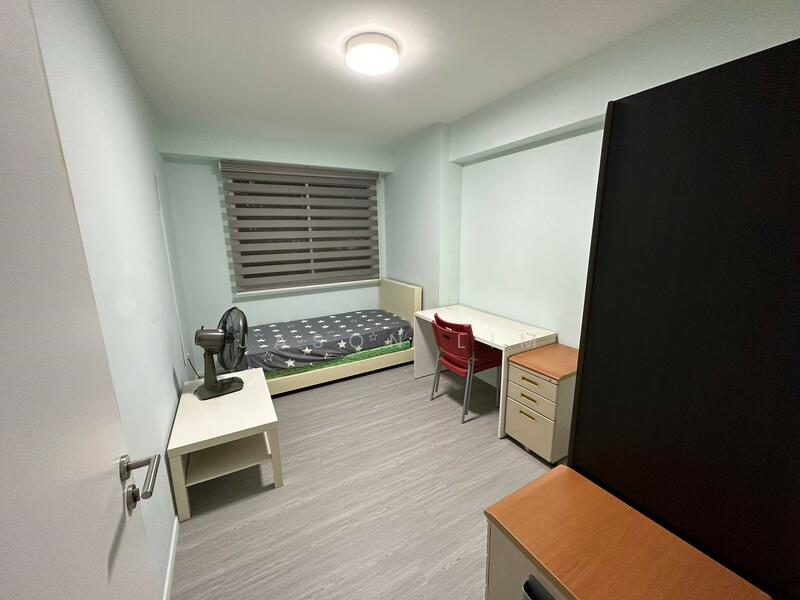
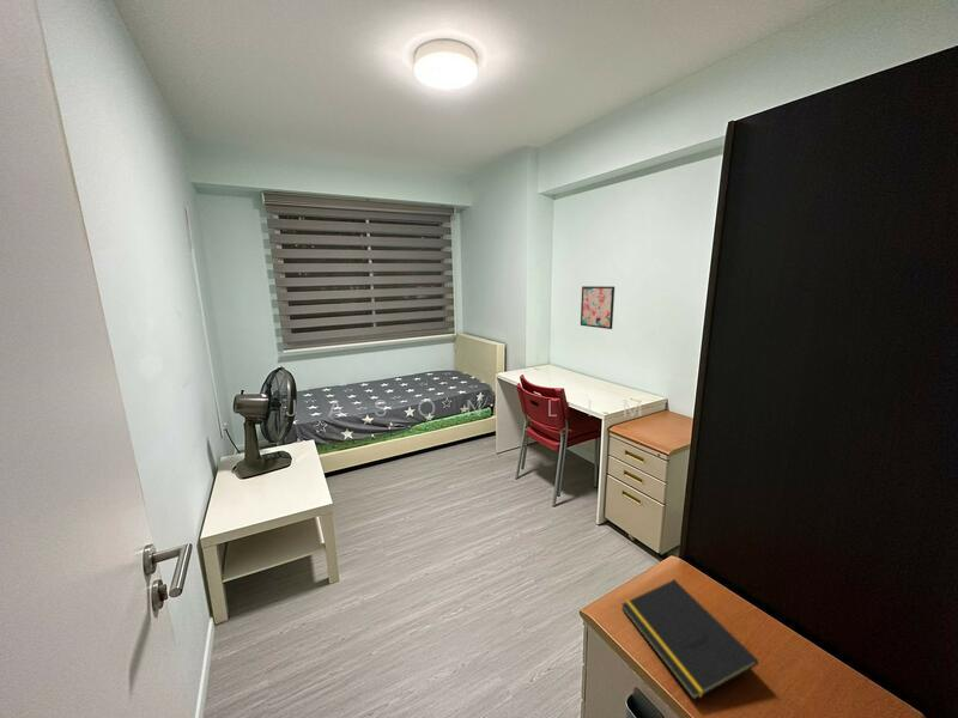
+ notepad [620,578,759,701]
+ wall art [580,285,616,330]
